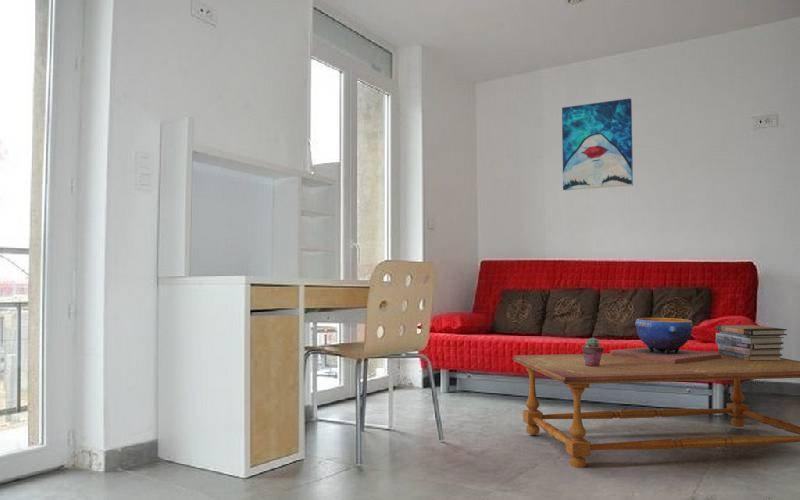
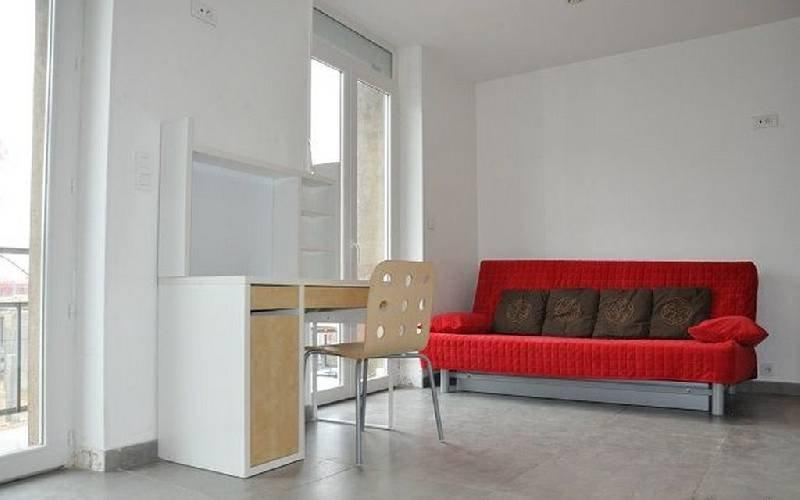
- wall art [561,97,634,191]
- potted succulent [581,337,605,367]
- book stack [715,324,788,361]
- decorative bowl [609,317,721,364]
- coffee table [511,350,800,469]
